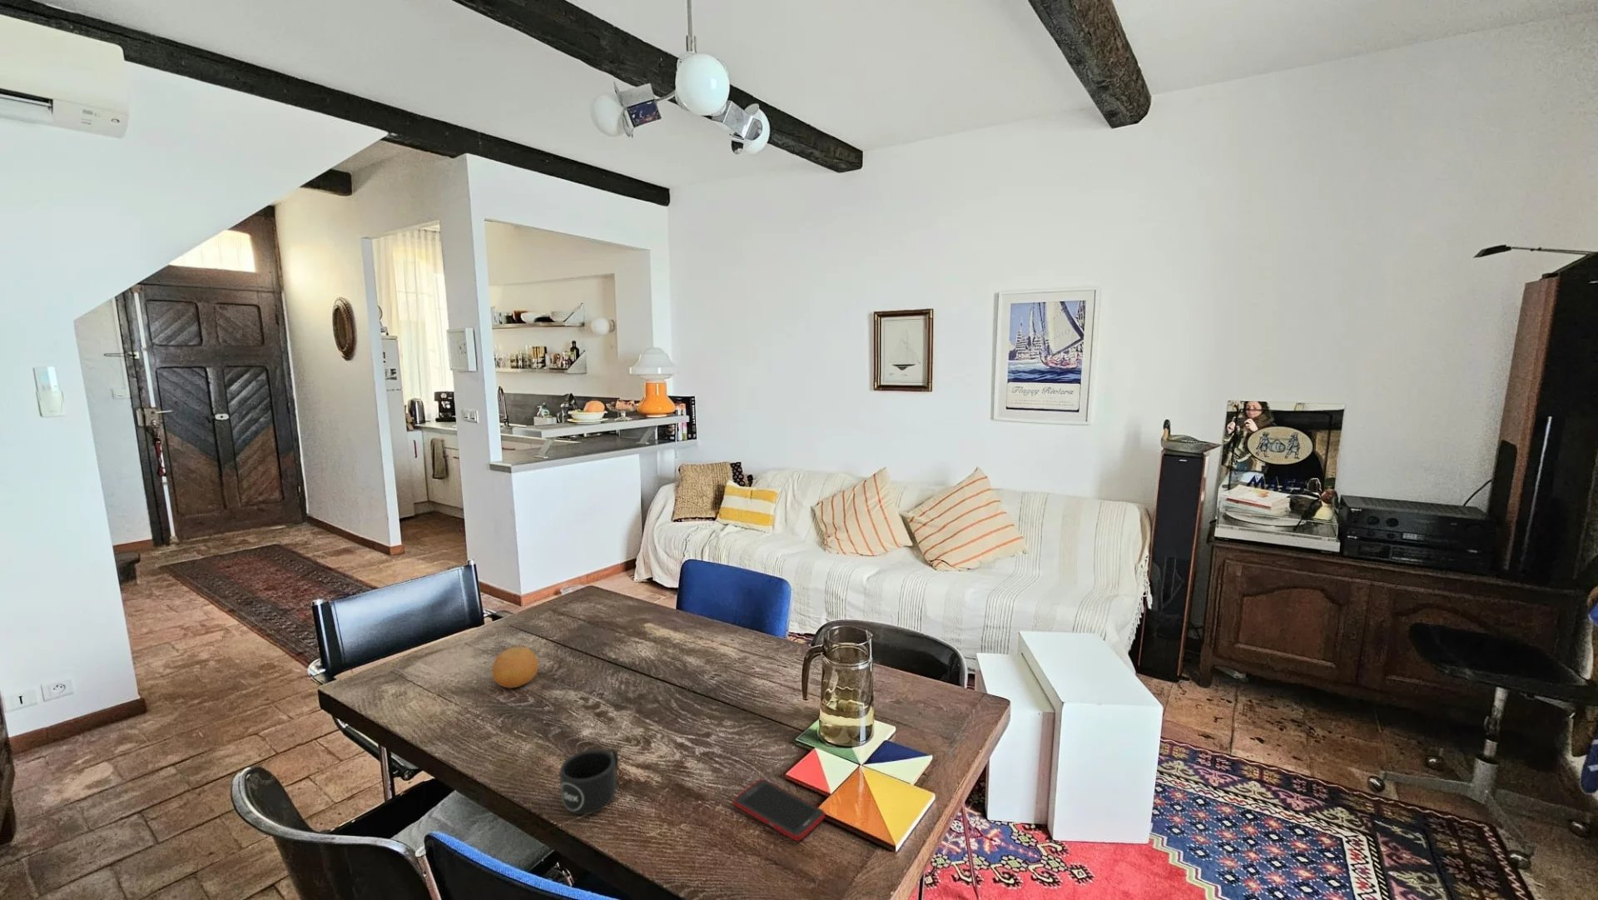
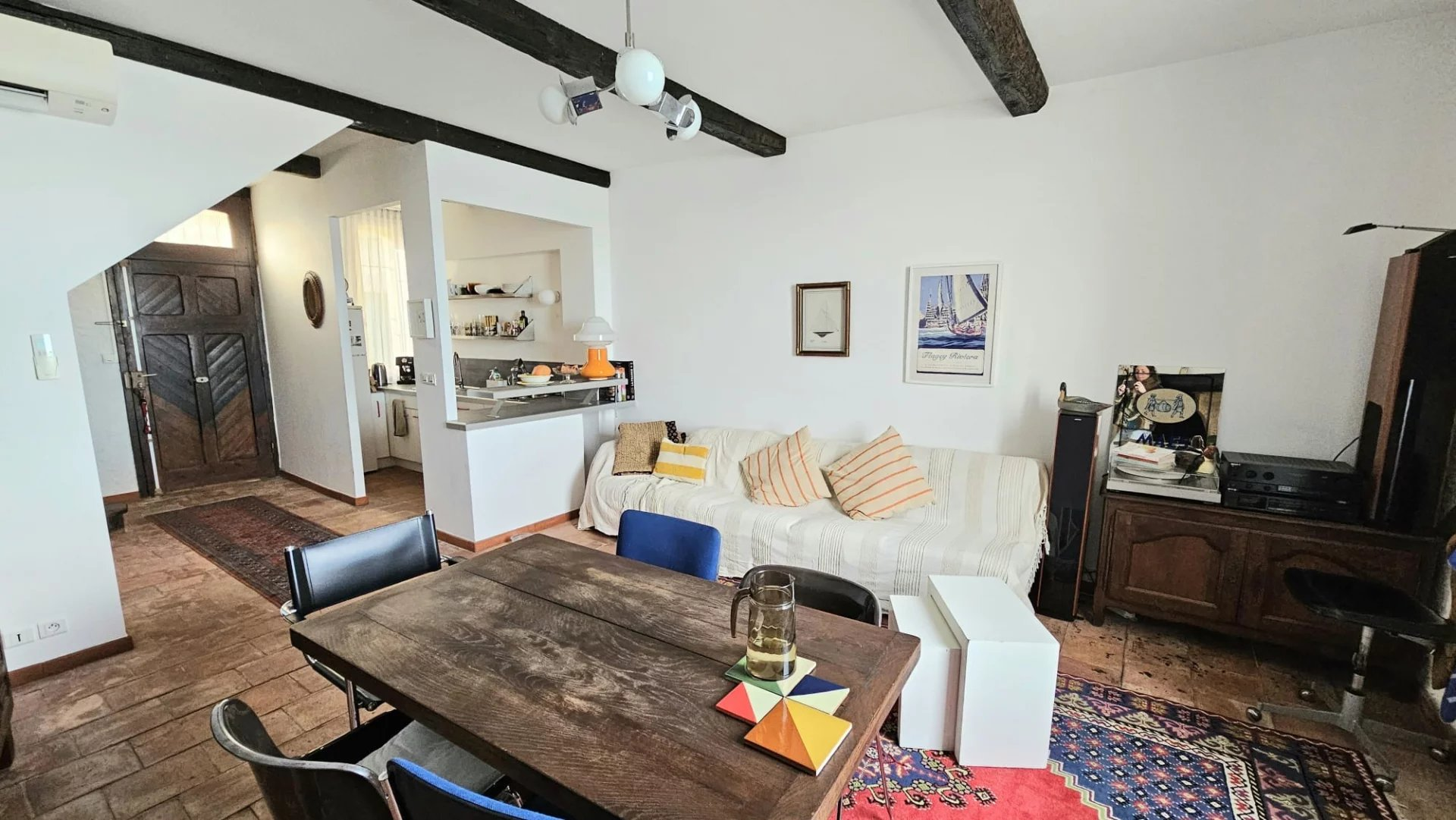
- mug [560,747,619,815]
- cell phone [732,778,825,842]
- fruit [491,646,539,689]
